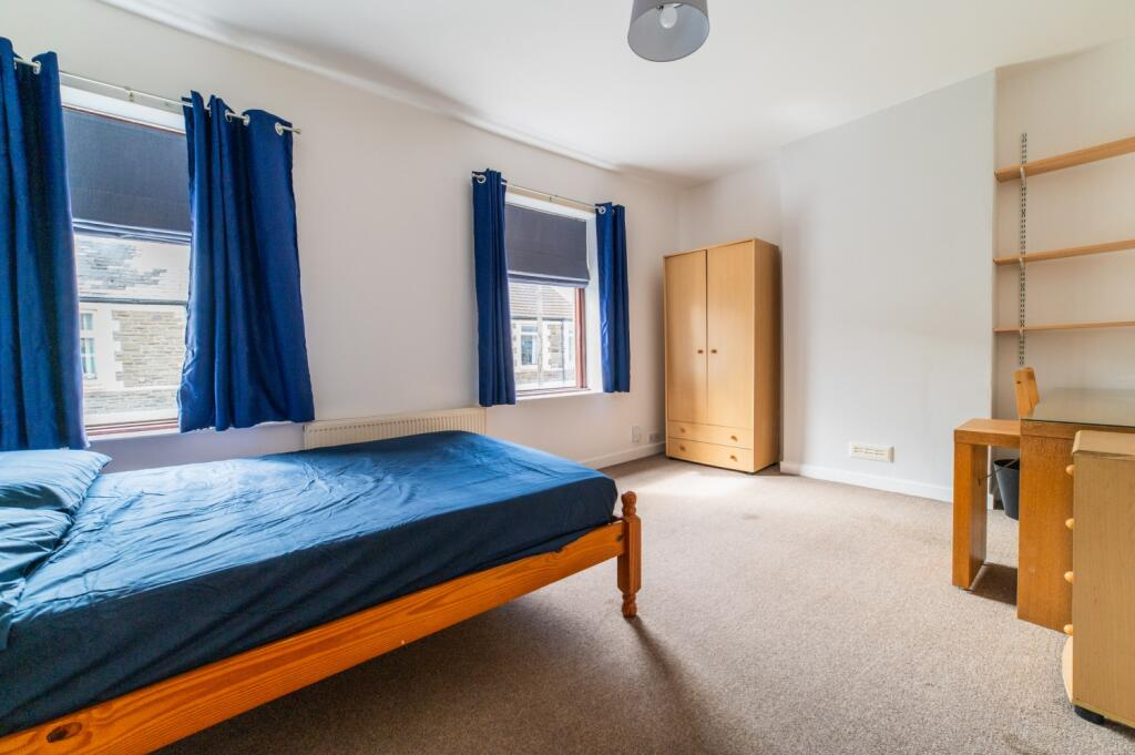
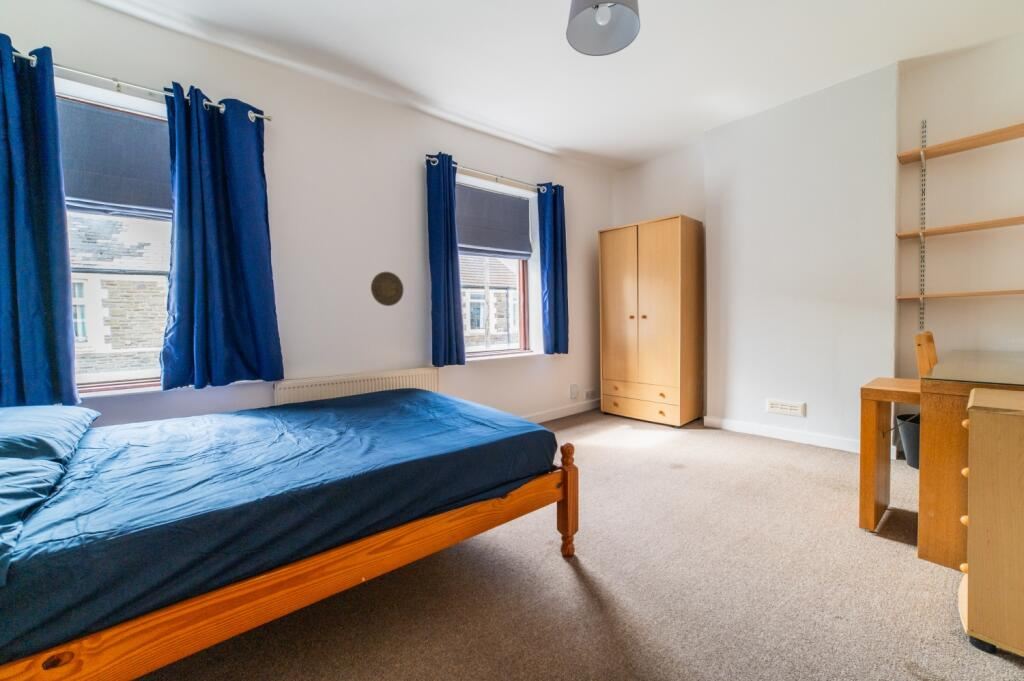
+ decorative plate [370,271,405,307]
